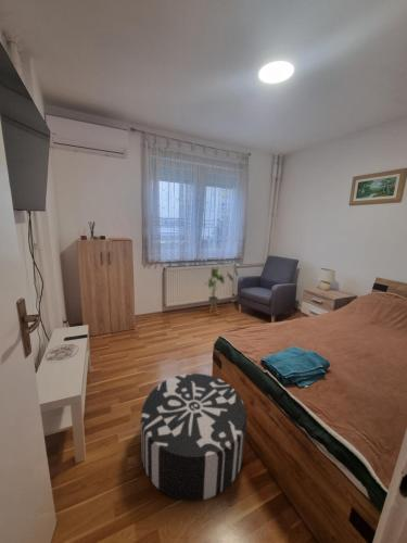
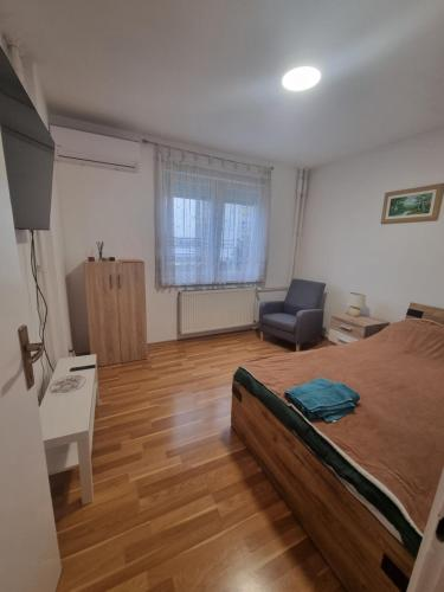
- pouf [140,372,247,502]
- house plant [202,267,234,317]
